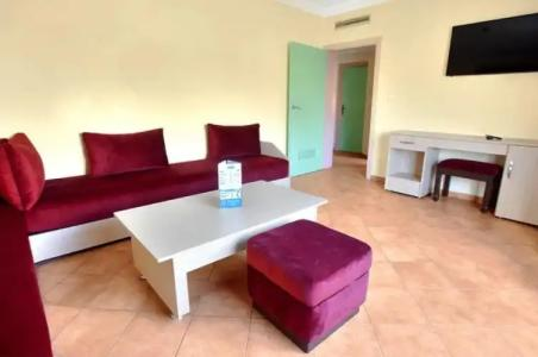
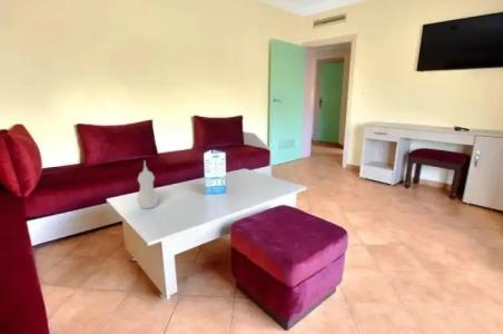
+ teapot [136,160,159,209]
